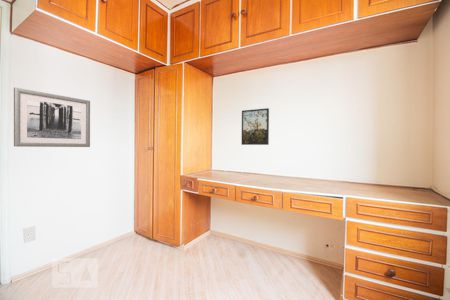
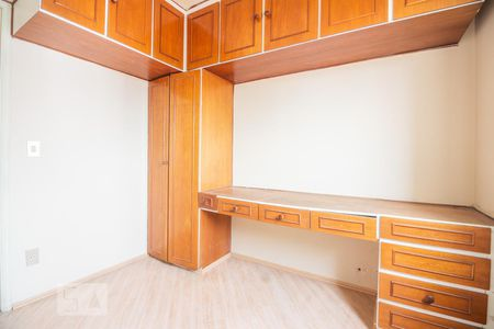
- wall art [13,87,91,148]
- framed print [241,107,270,146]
